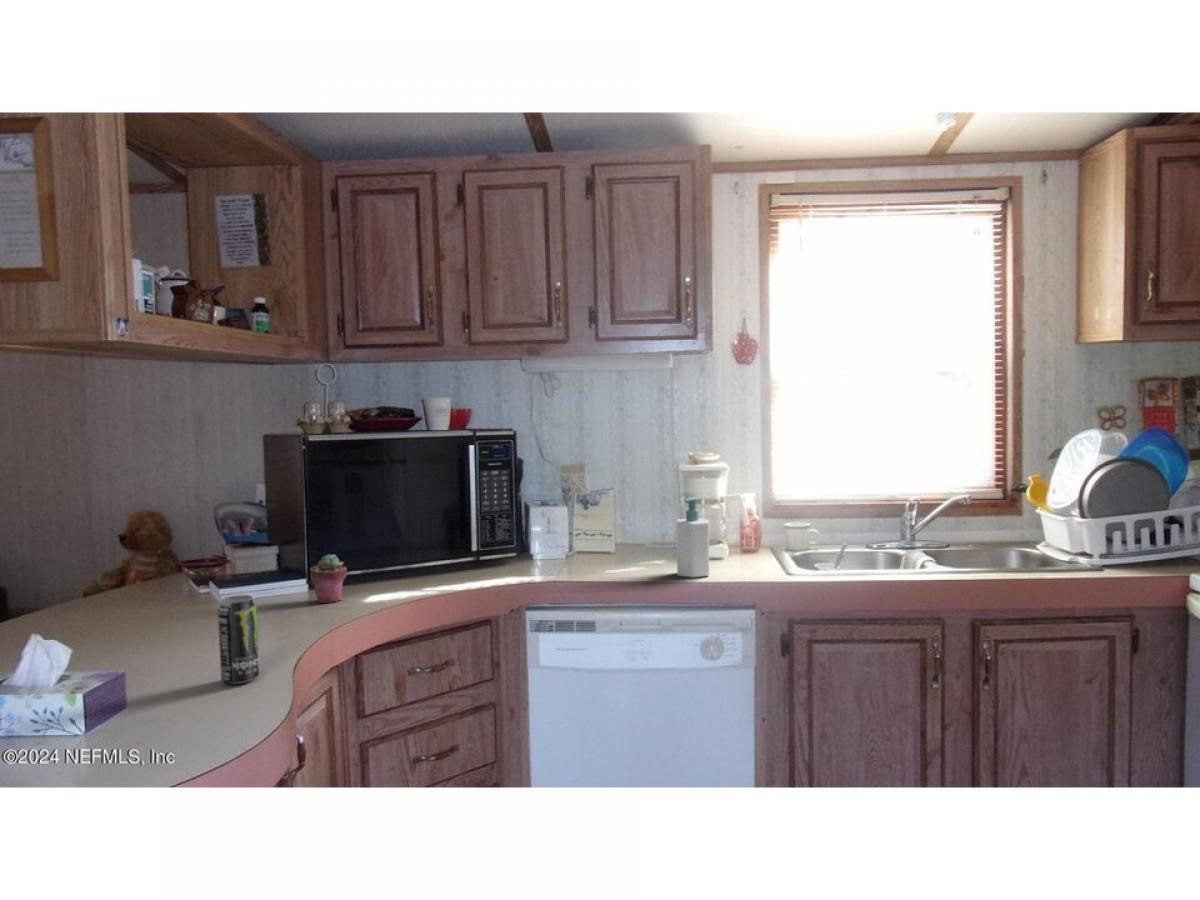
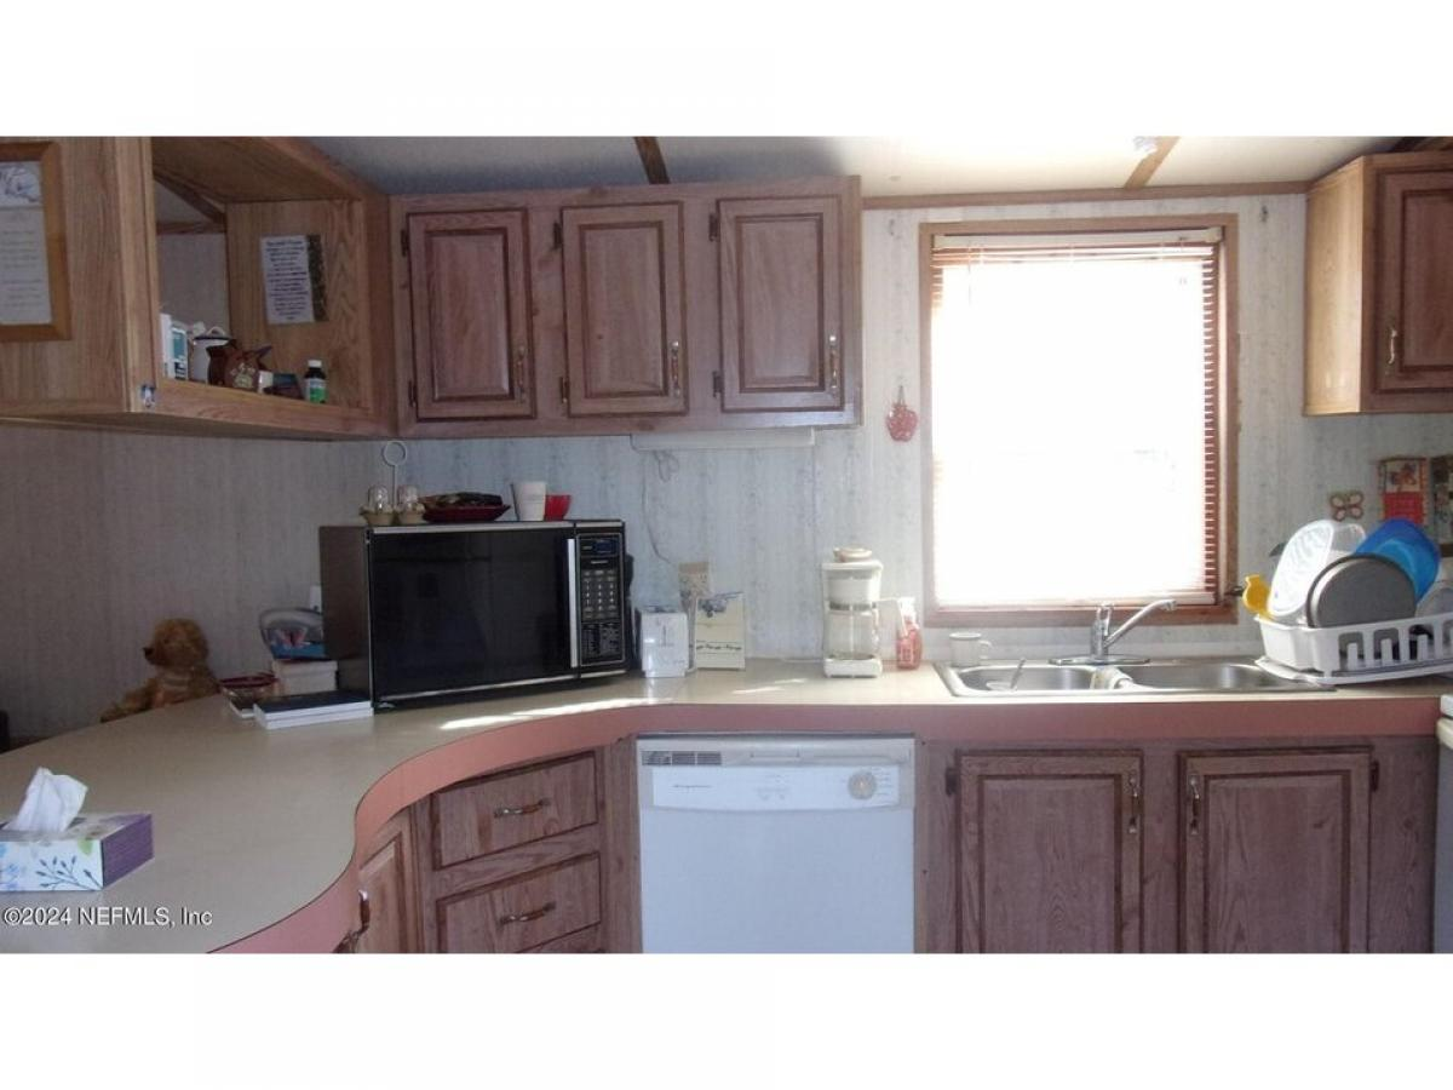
- beverage can [217,594,260,685]
- potted succulent [309,553,348,604]
- soap bottle [675,496,711,579]
